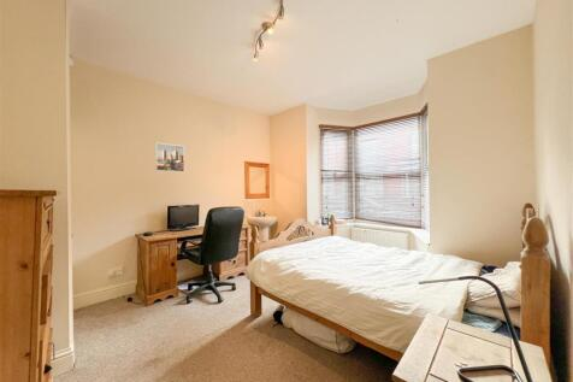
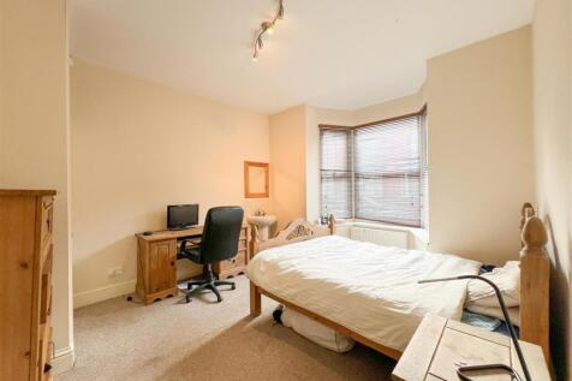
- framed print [154,142,185,174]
